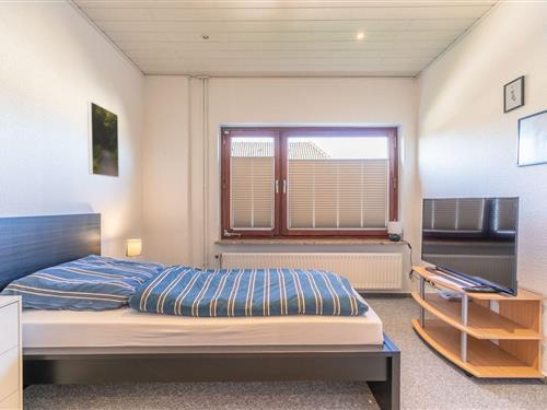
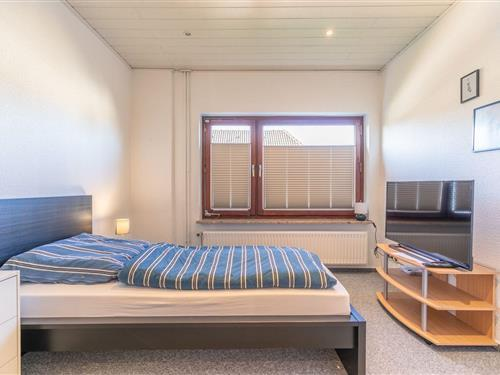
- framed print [86,101,120,178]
